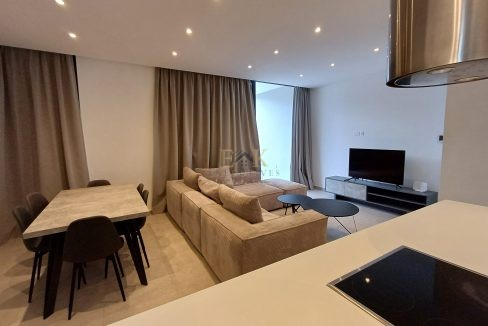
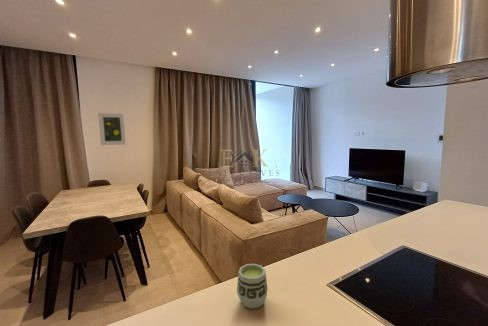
+ cup [236,263,269,310]
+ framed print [97,112,127,146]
